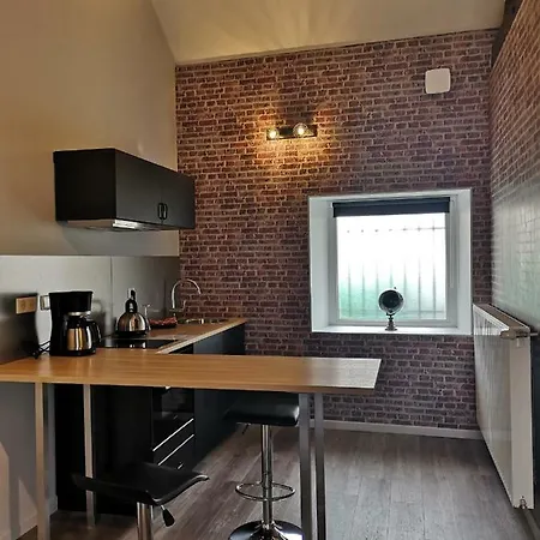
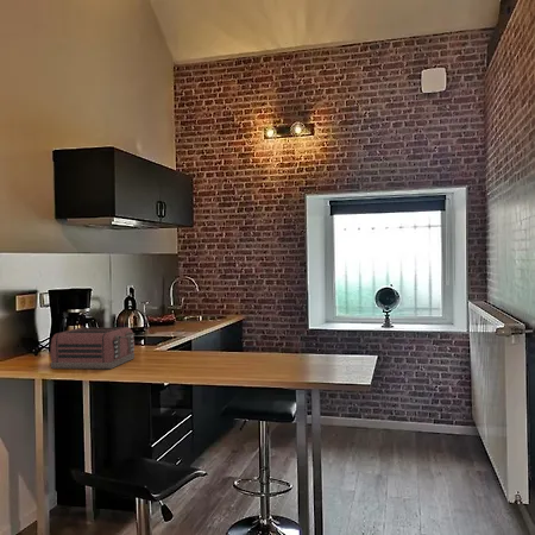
+ toaster [49,326,136,370]
